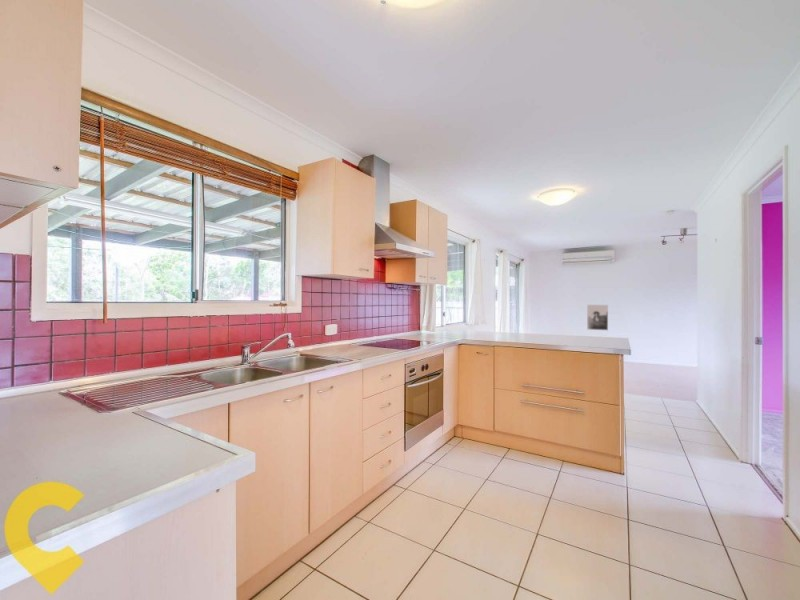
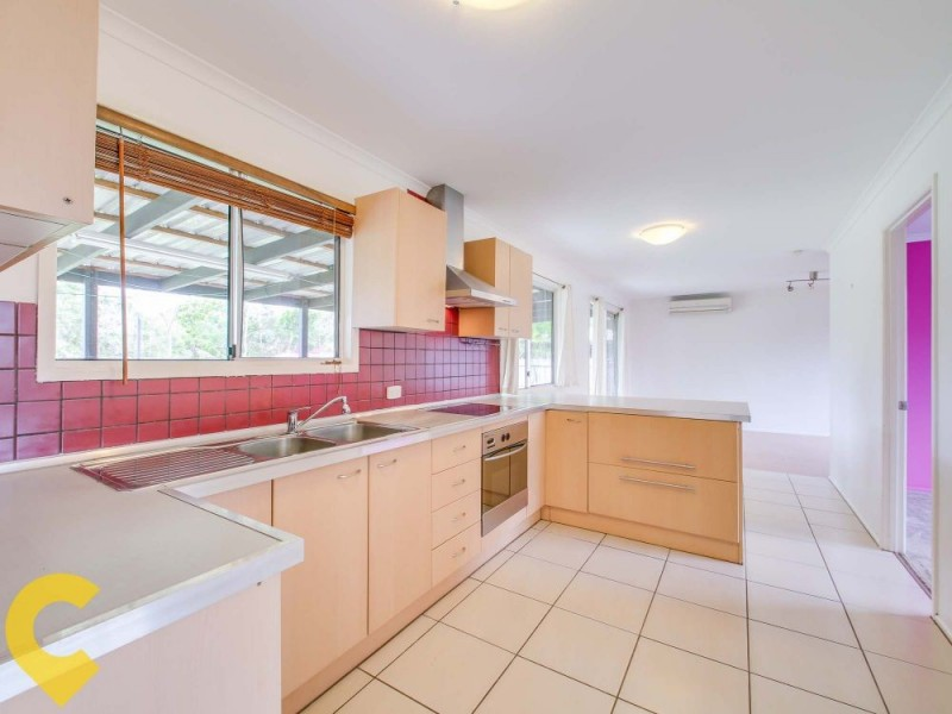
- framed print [586,304,609,332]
